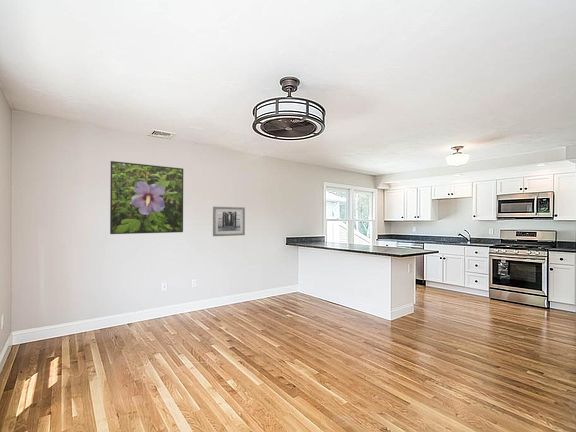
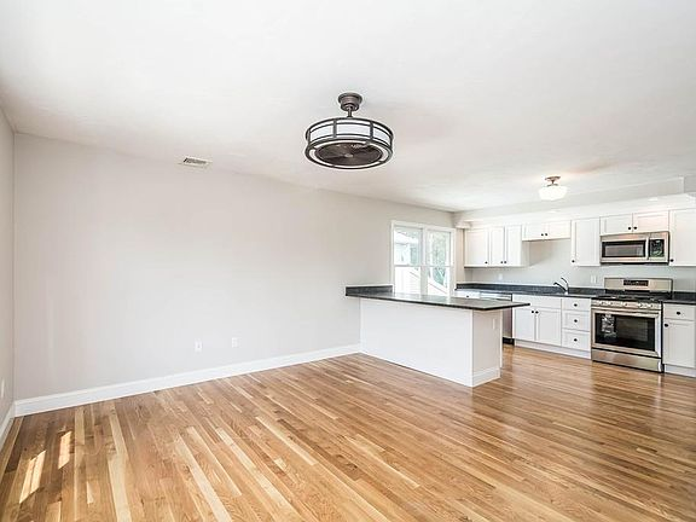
- wall art [212,206,246,237]
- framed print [109,160,184,235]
